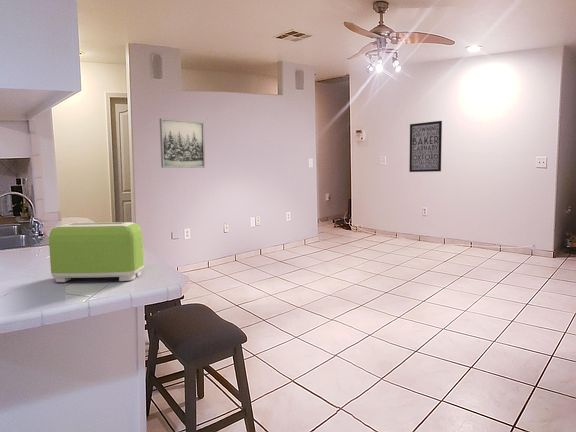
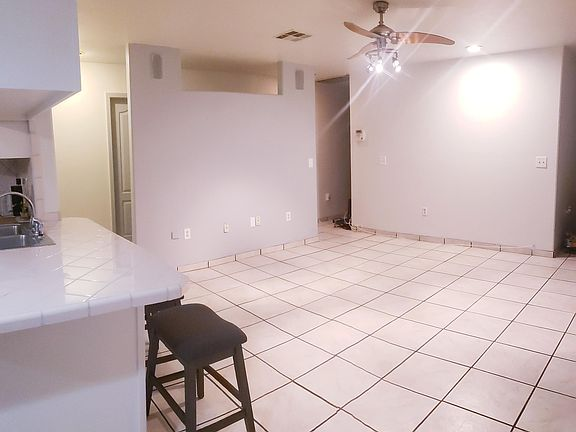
- wall art [408,120,443,173]
- toaster [48,221,145,283]
- wall art [159,117,206,169]
